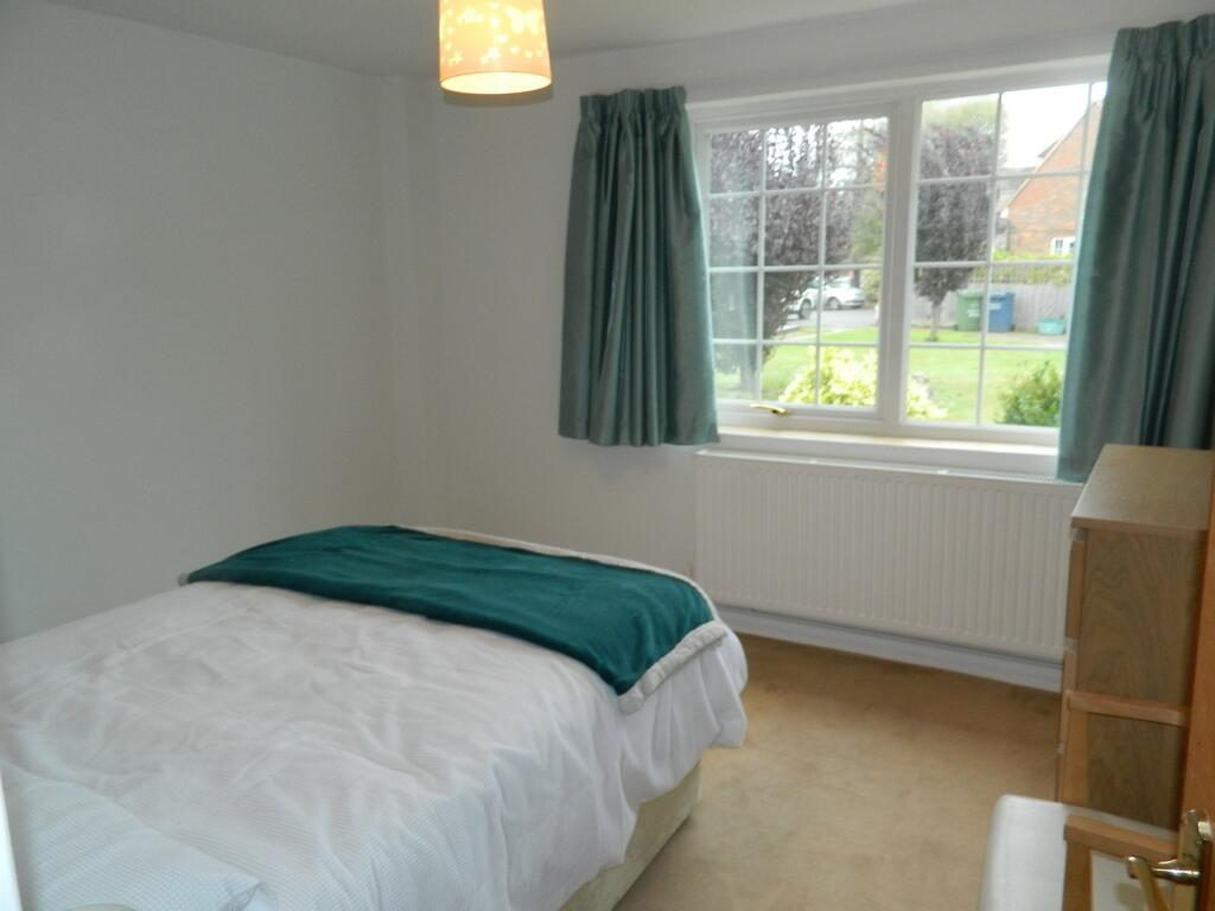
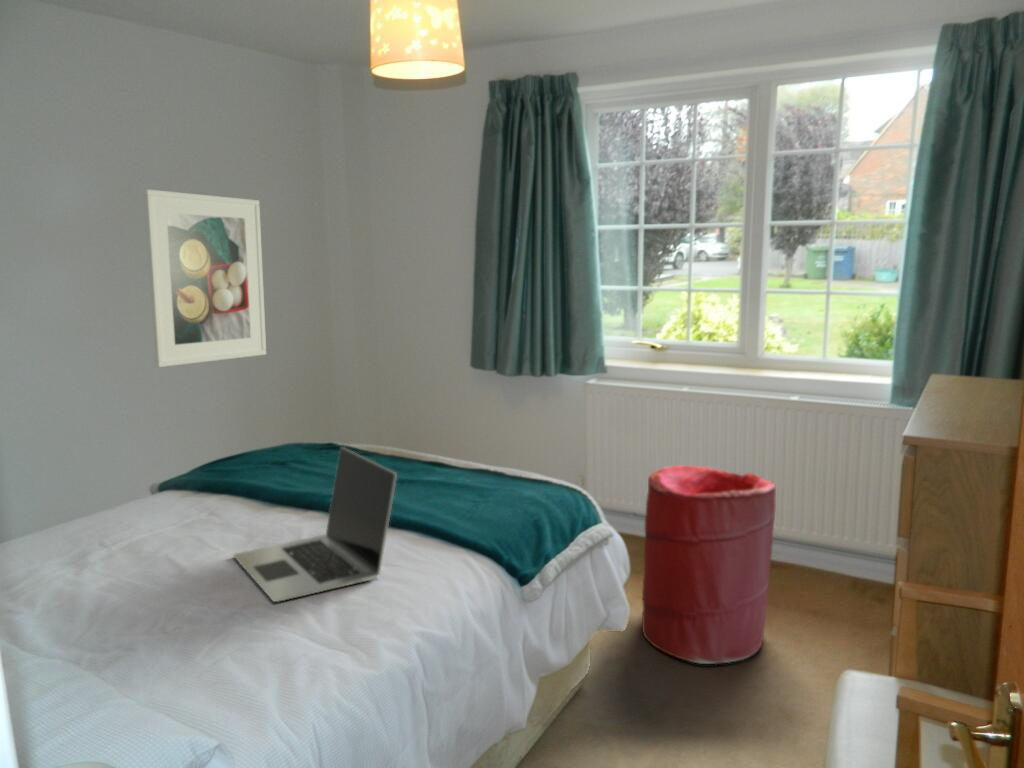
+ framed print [143,188,267,368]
+ laptop [232,446,398,603]
+ laundry hamper [641,464,777,665]
